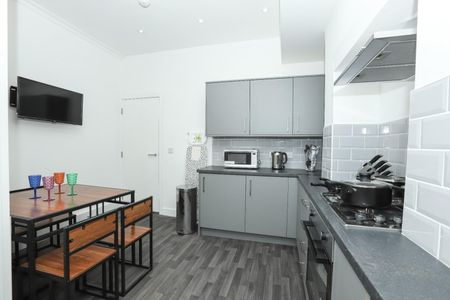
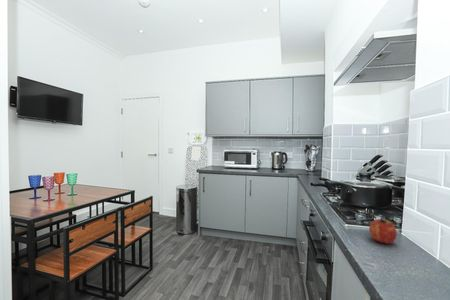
+ fruit [368,217,398,245]
